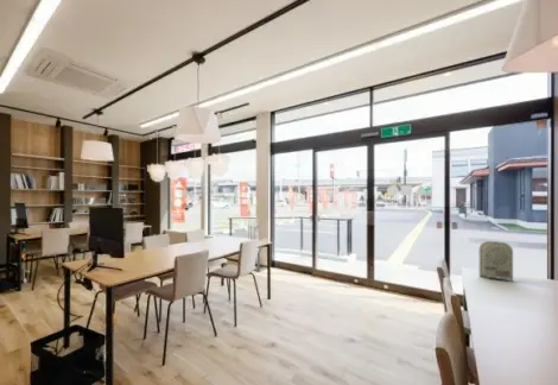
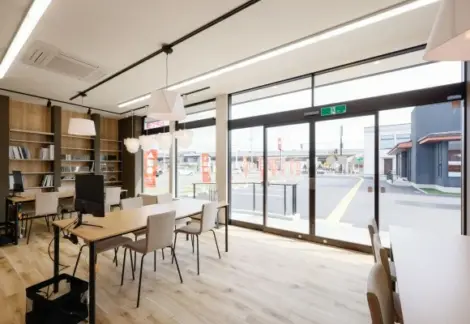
- radio receiver [478,240,514,282]
